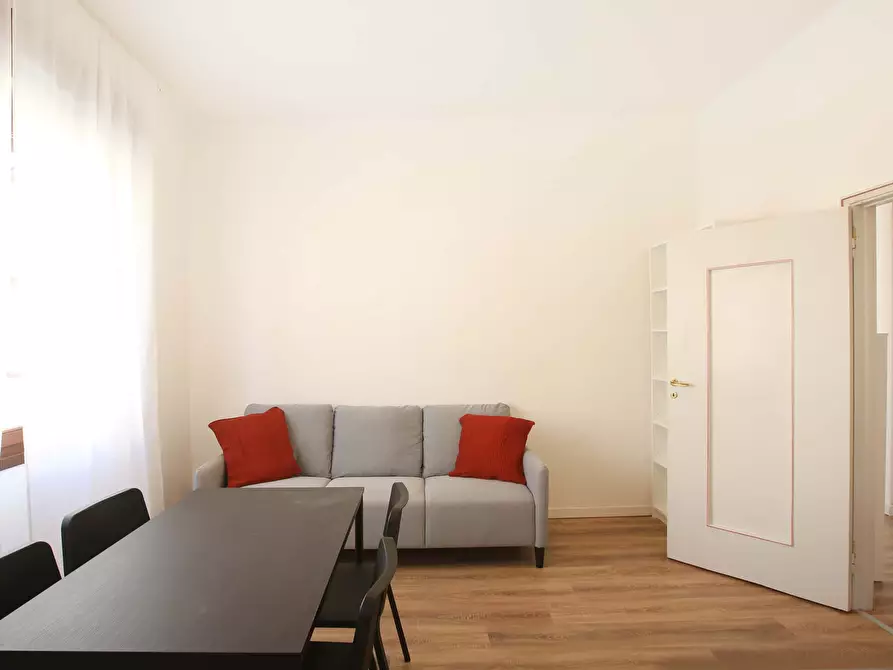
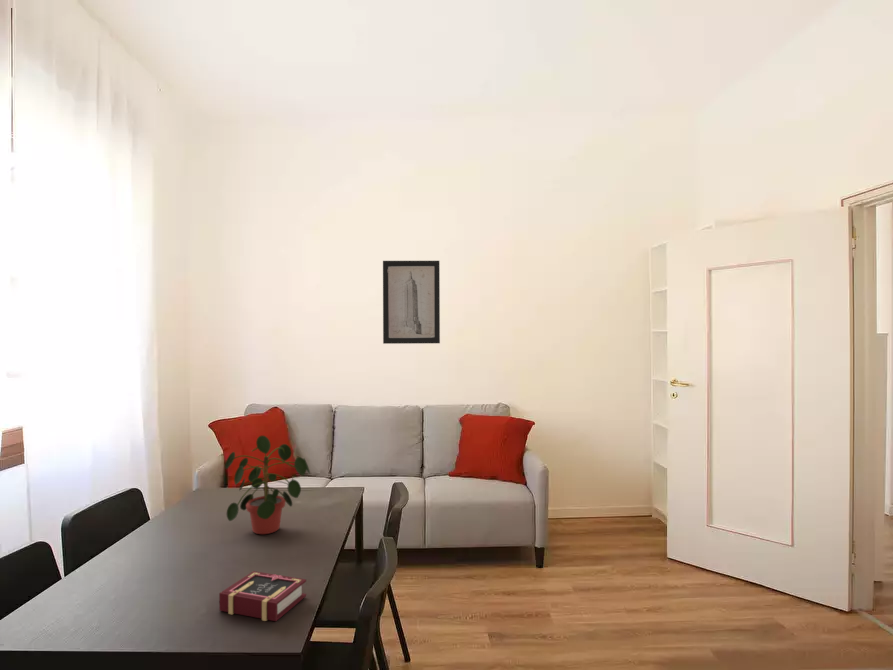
+ book [218,570,307,622]
+ potted plant [224,434,311,535]
+ wall art [382,260,441,345]
